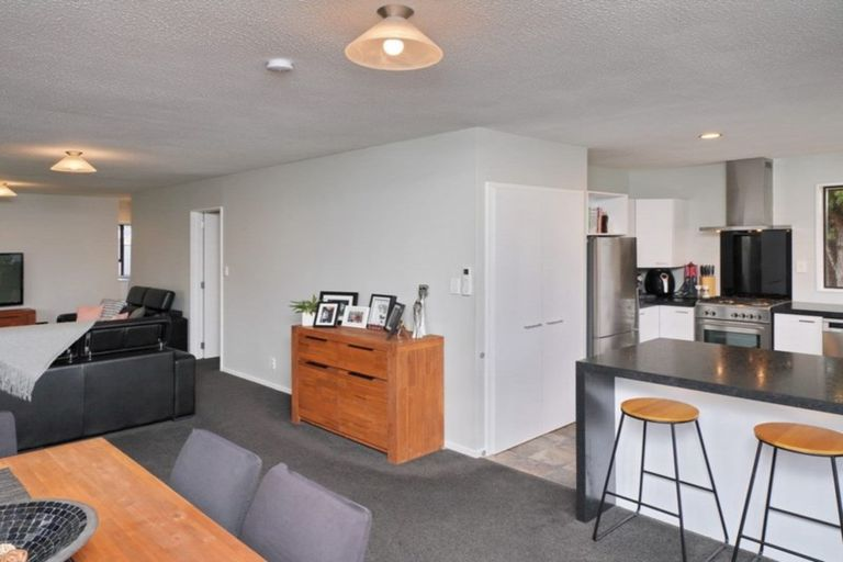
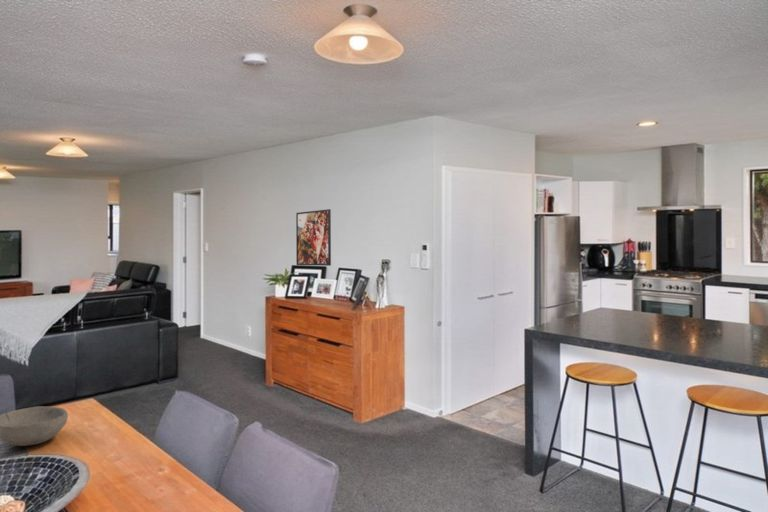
+ bowl [0,405,69,447]
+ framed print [295,208,332,267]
